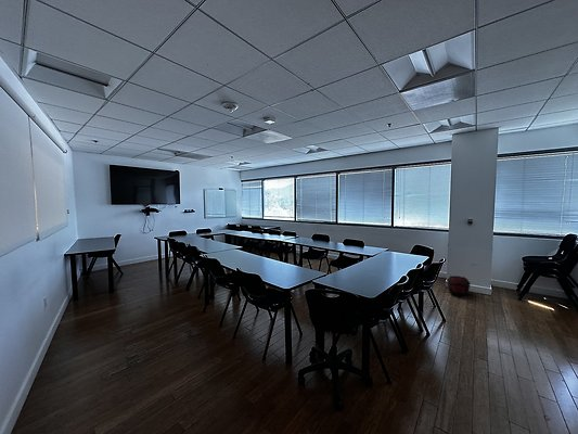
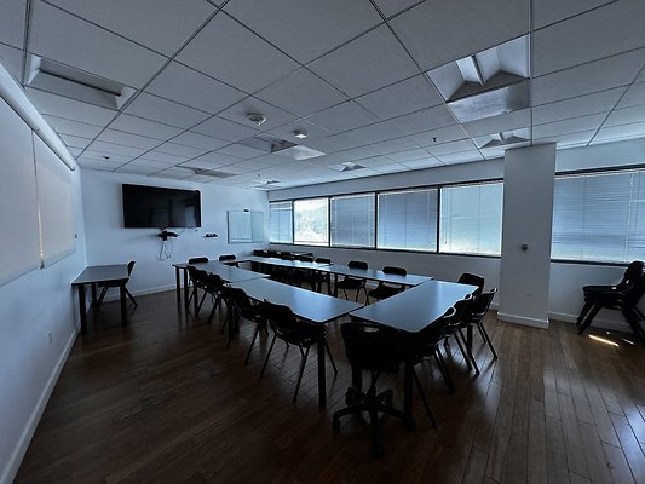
- backpack [446,275,472,297]
